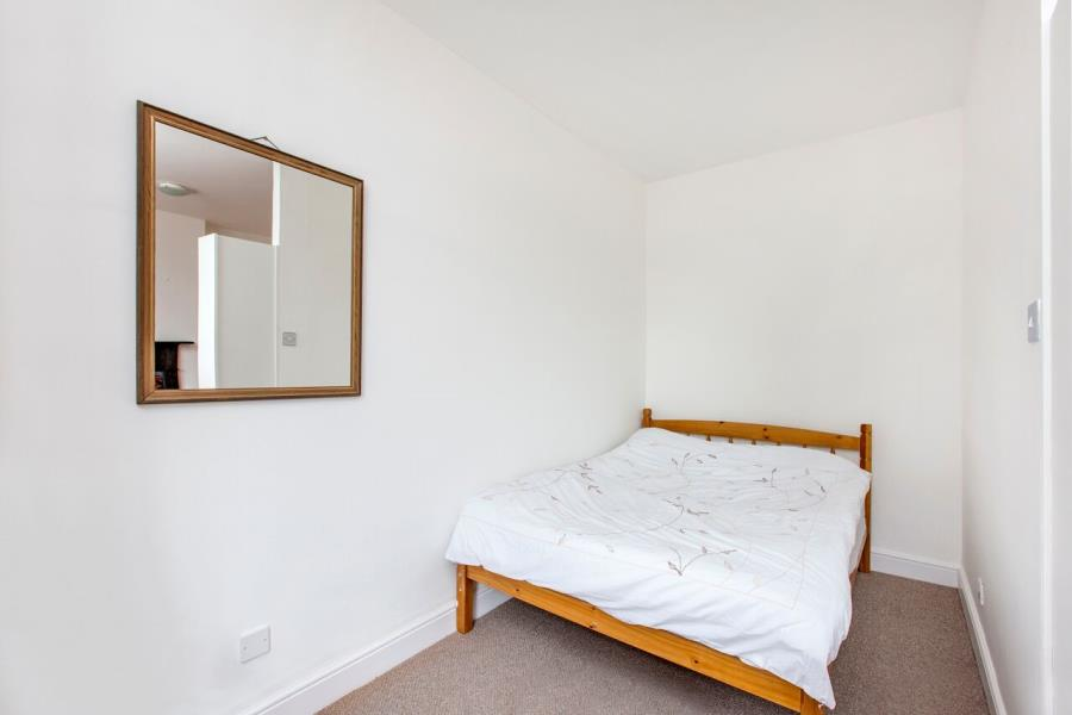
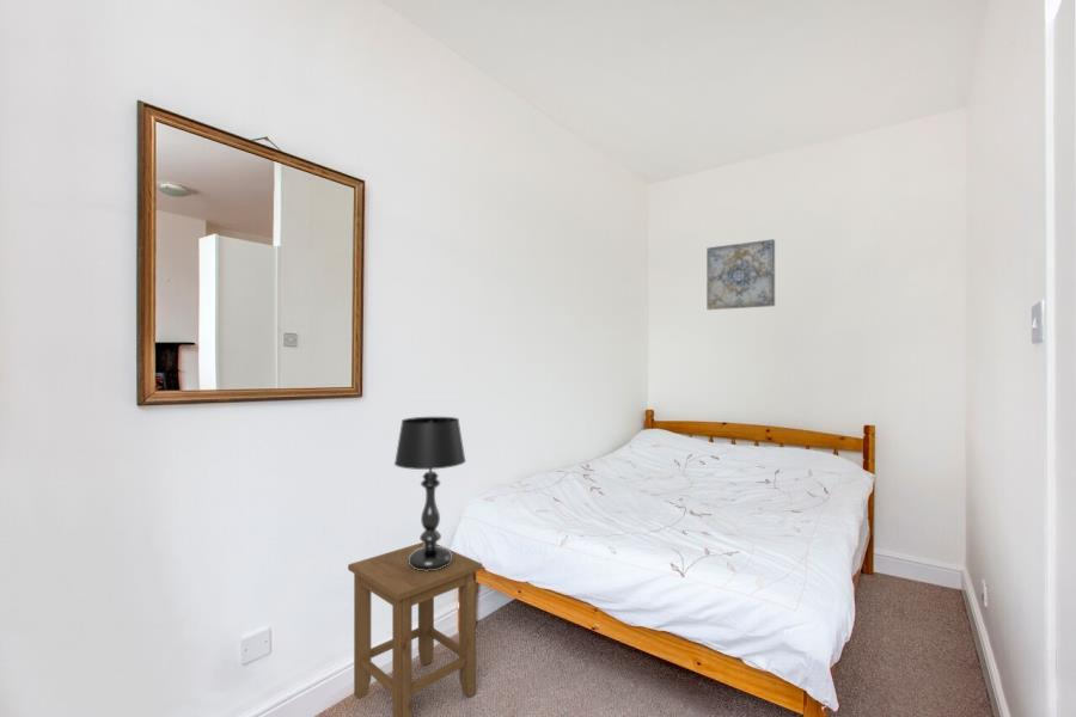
+ wall art [705,238,776,311]
+ table lamp [393,416,467,571]
+ stool [347,541,483,717]
